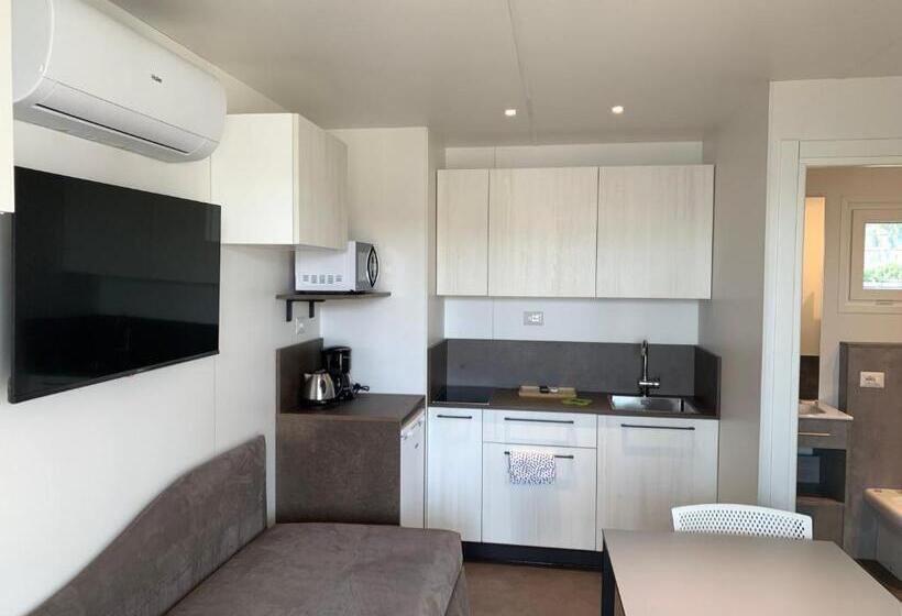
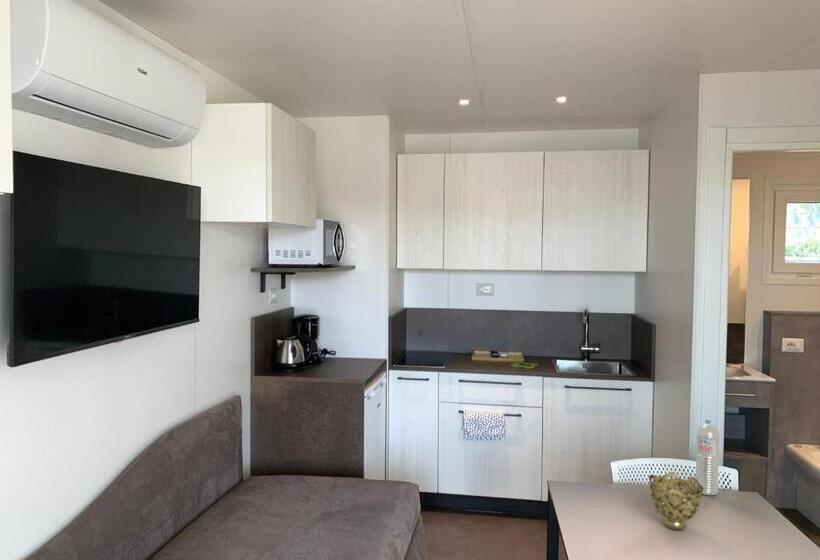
+ decorative bowl [648,471,704,531]
+ water bottle [695,418,720,496]
